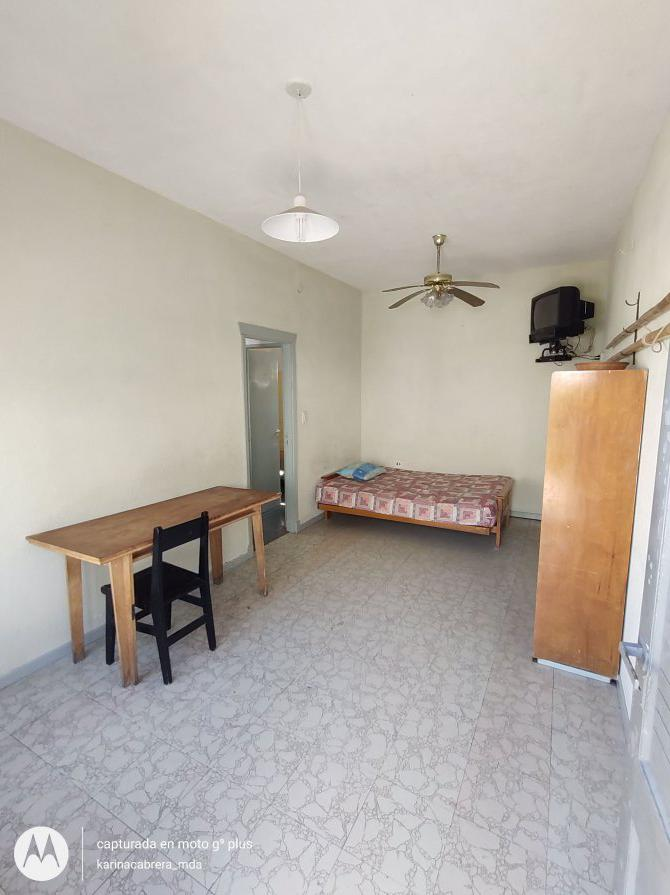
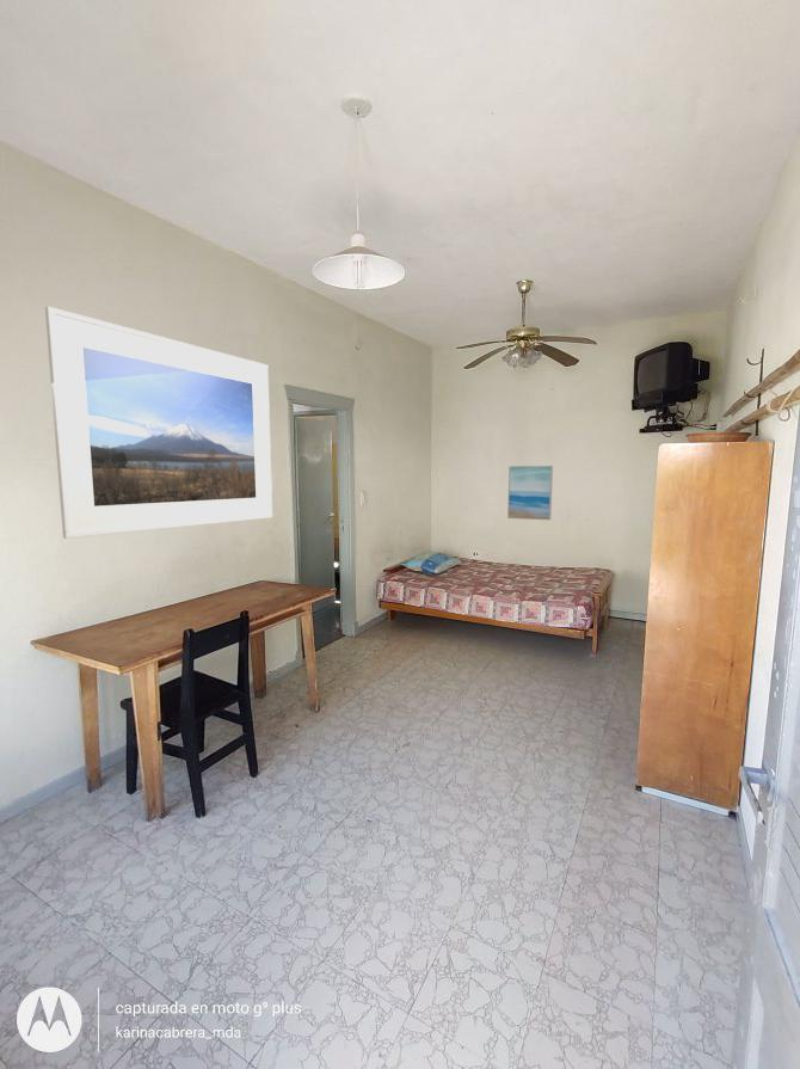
+ wall art [506,465,554,521]
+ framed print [44,306,273,540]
